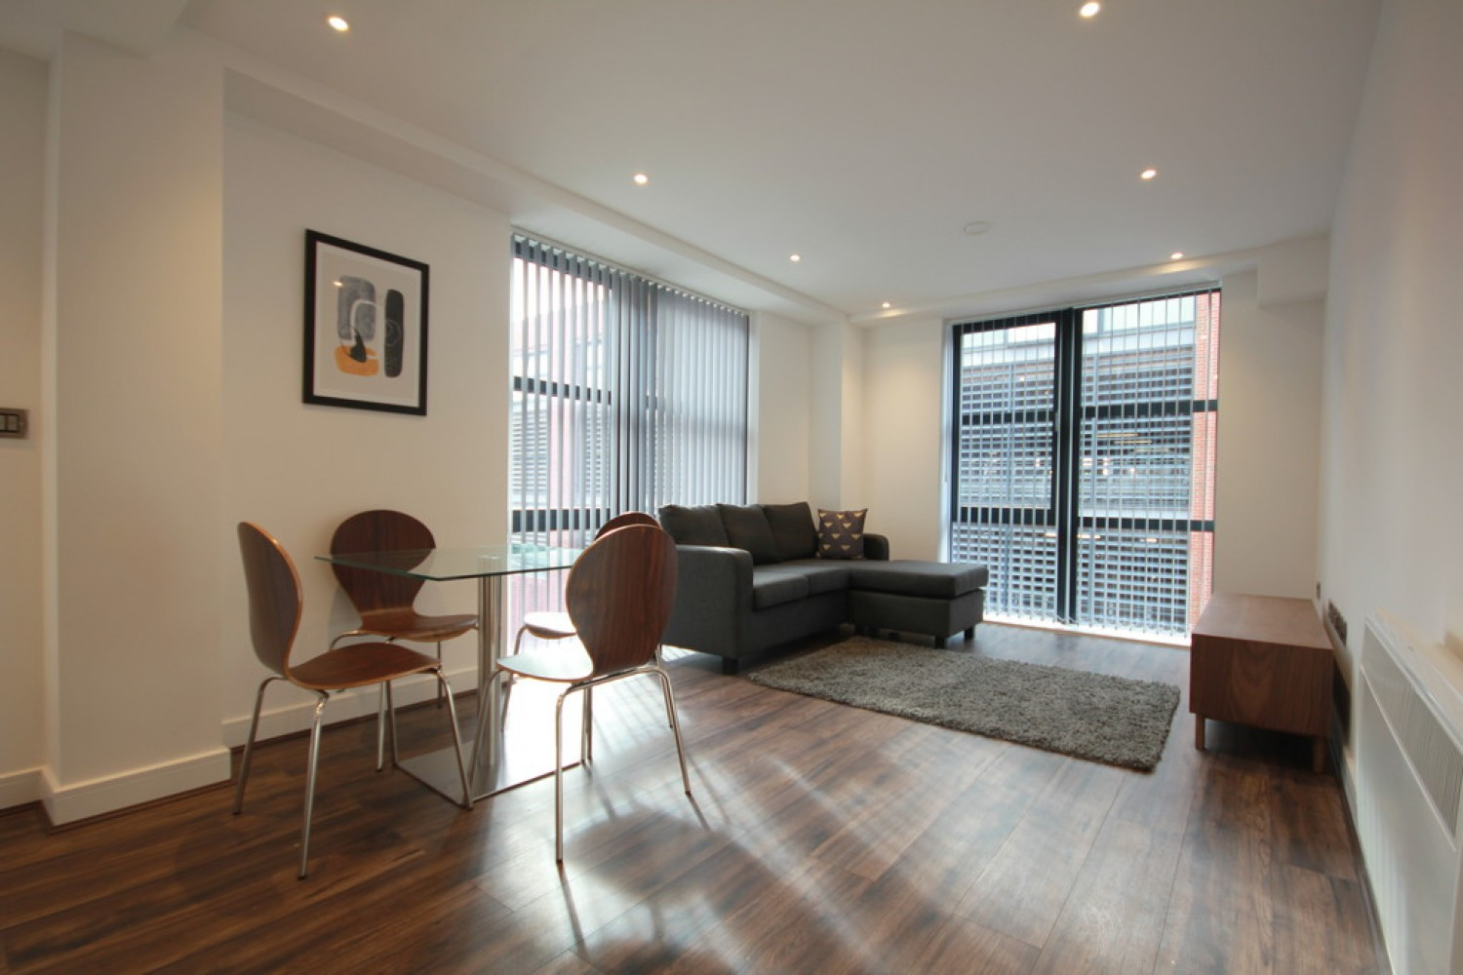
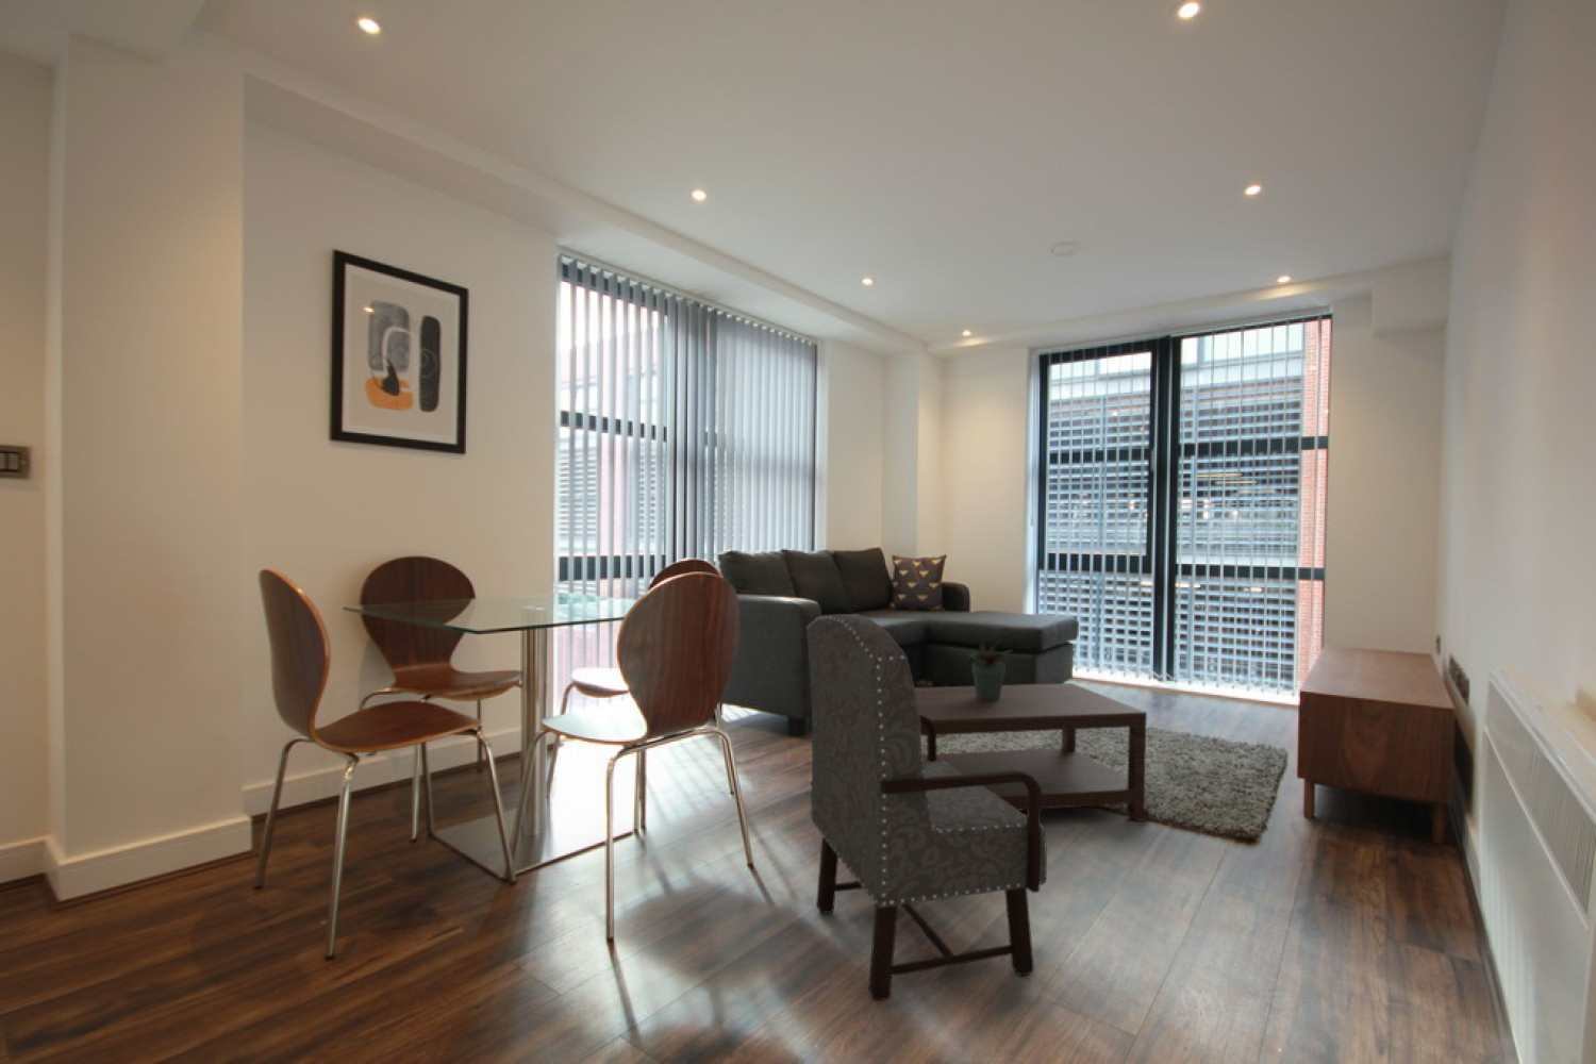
+ potted plant [968,636,1013,701]
+ armchair [805,613,1049,1001]
+ coffee table [810,682,1151,823]
